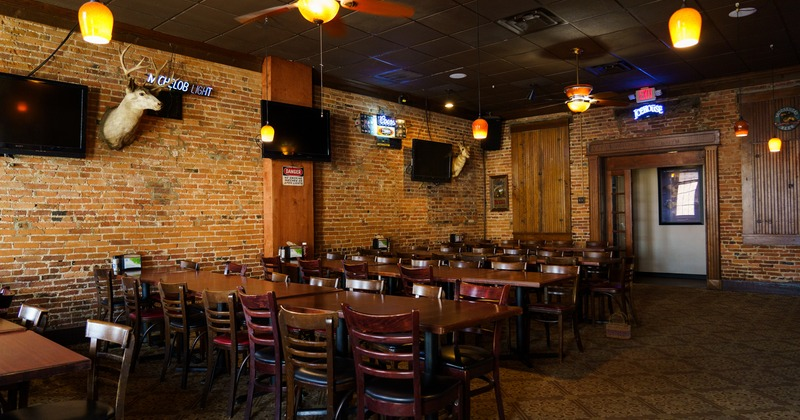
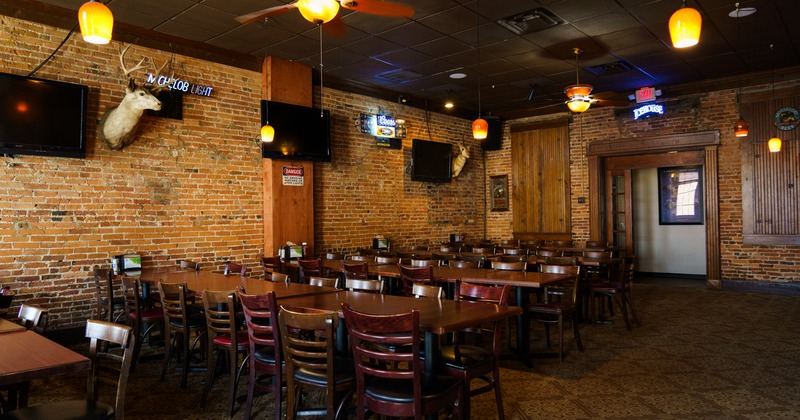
- basket [605,311,632,340]
